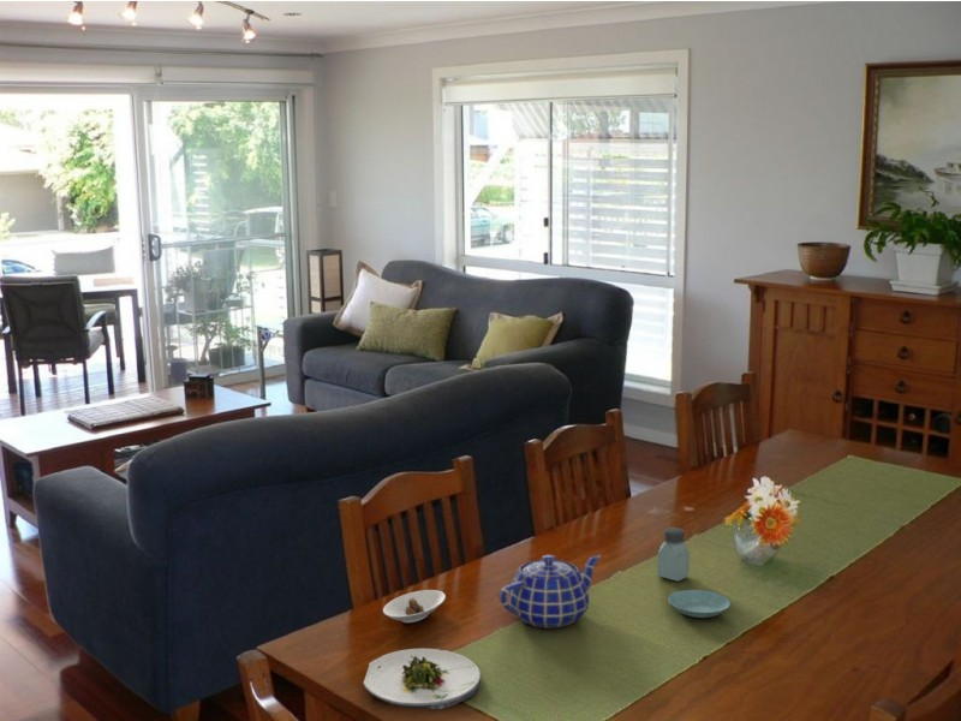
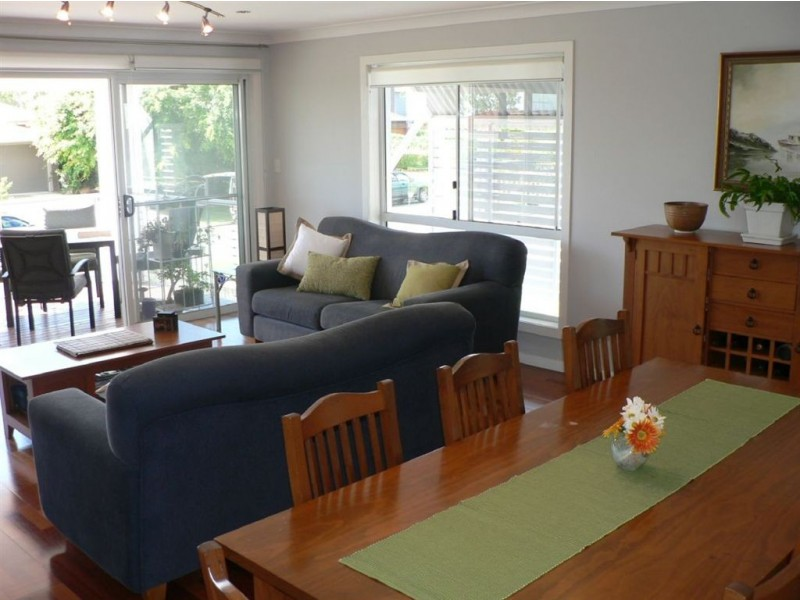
- saltshaker [657,526,691,583]
- teapot [497,554,602,628]
- saucer [667,589,732,619]
- salad plate [362,648,482,710]
- saucer [382,589,447,624]
